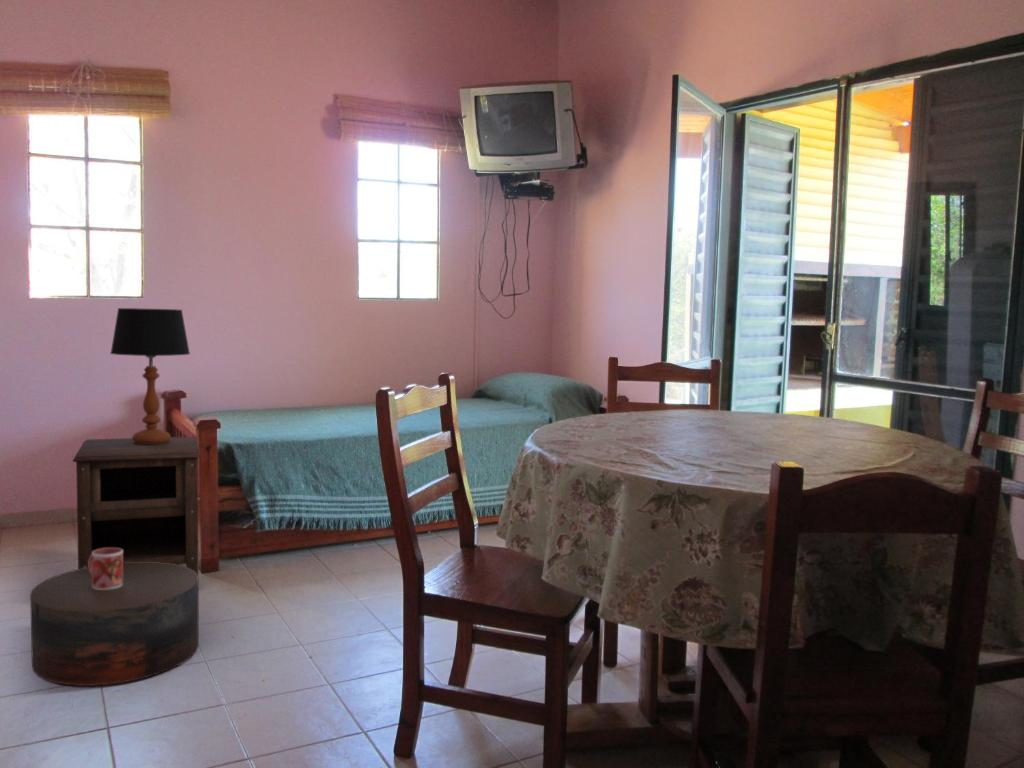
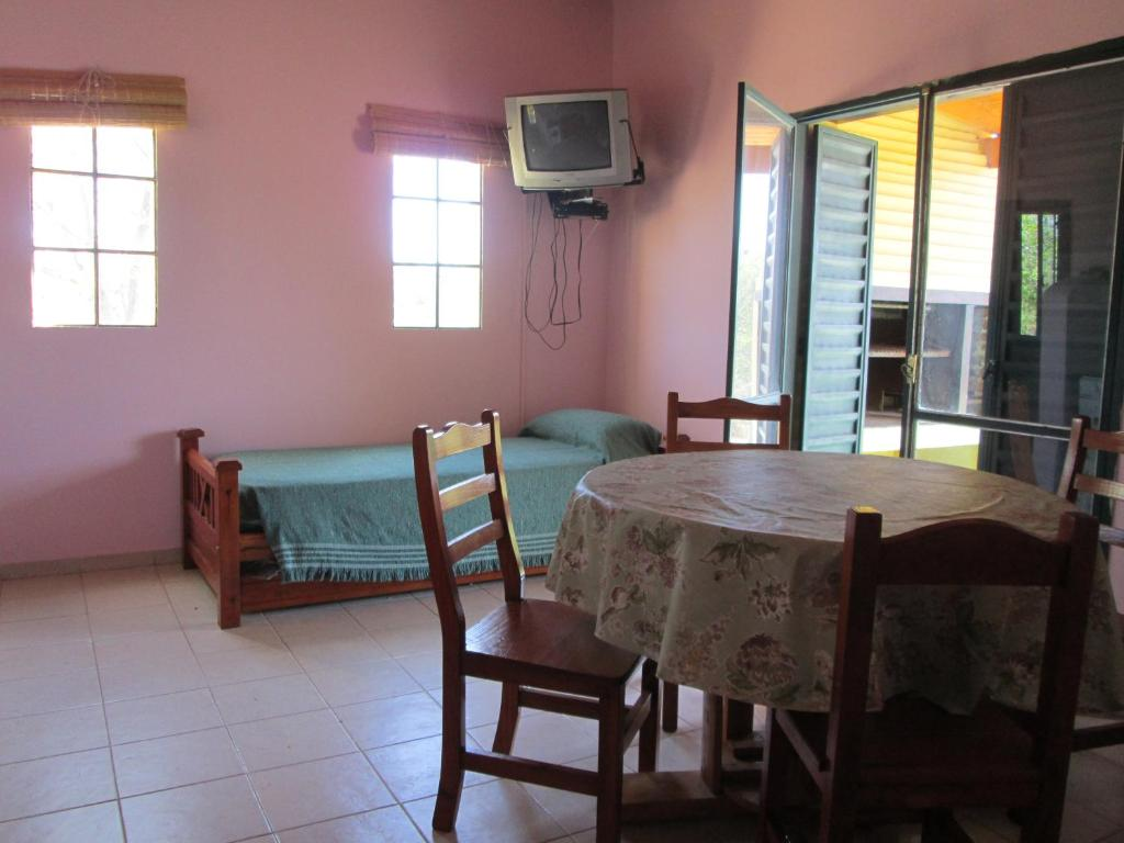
- table lamp [109,307,191,444]
- stool [29,562,200,687]
- nightstand [72,436,202,576]
- mug [88,548,123,590]
